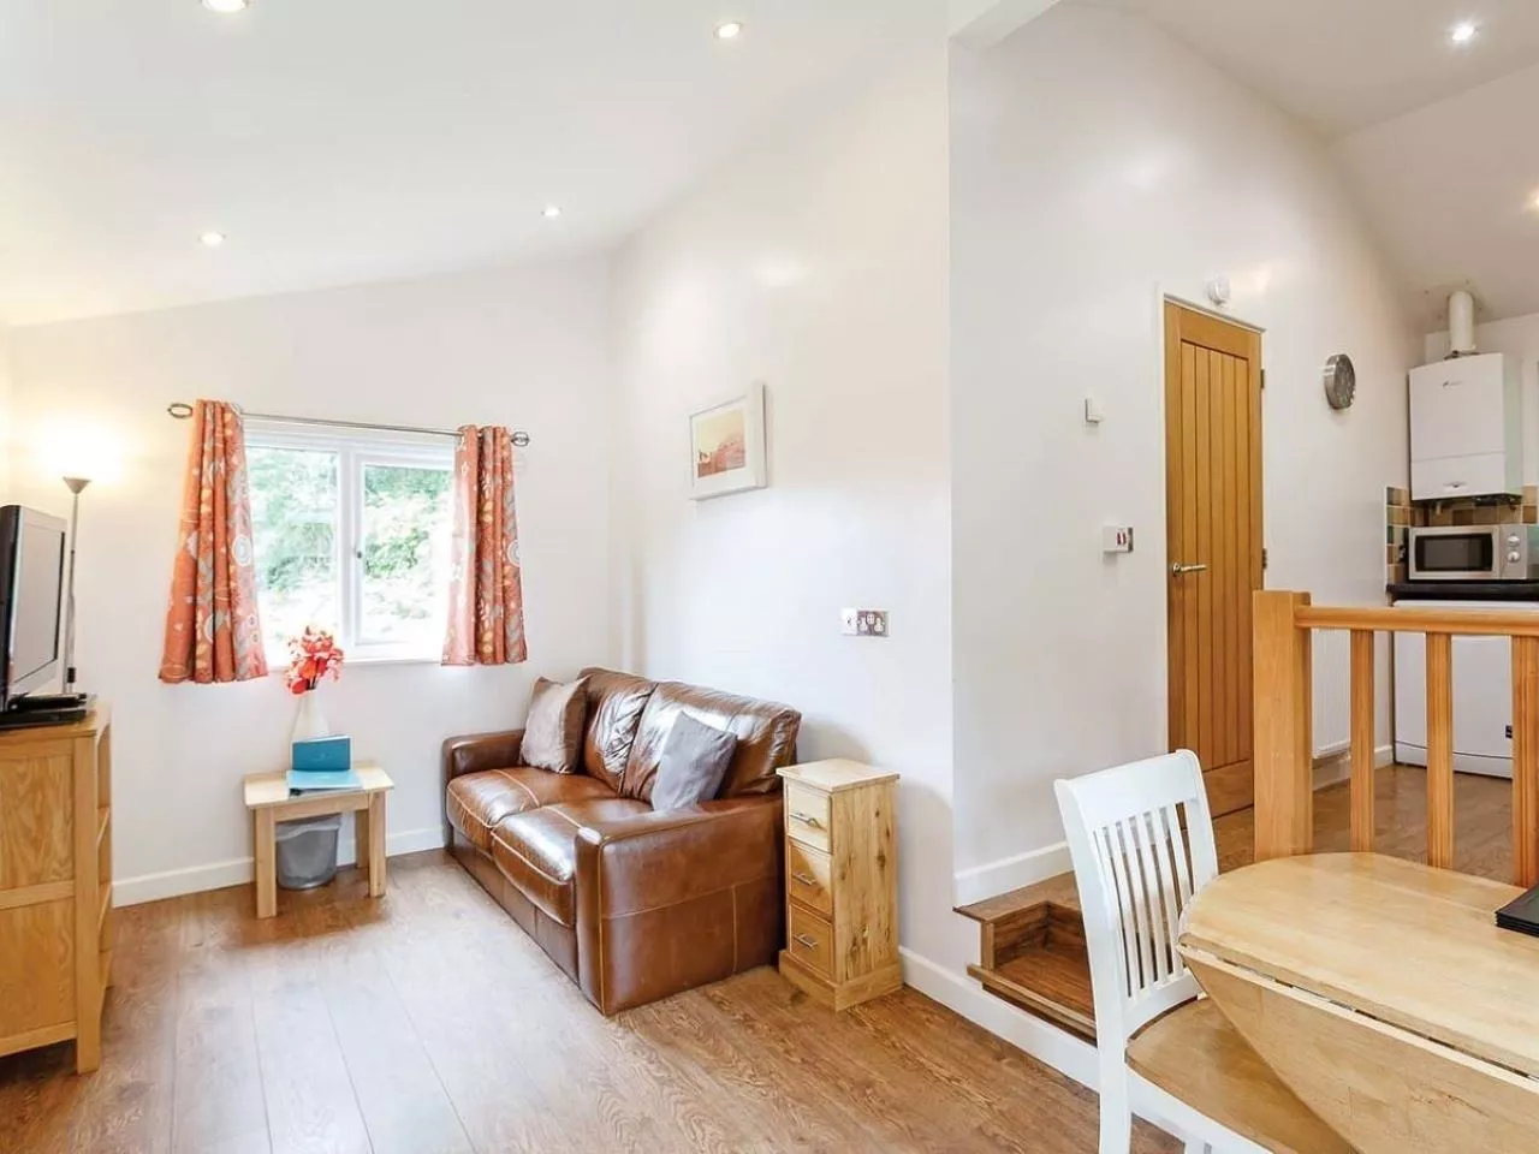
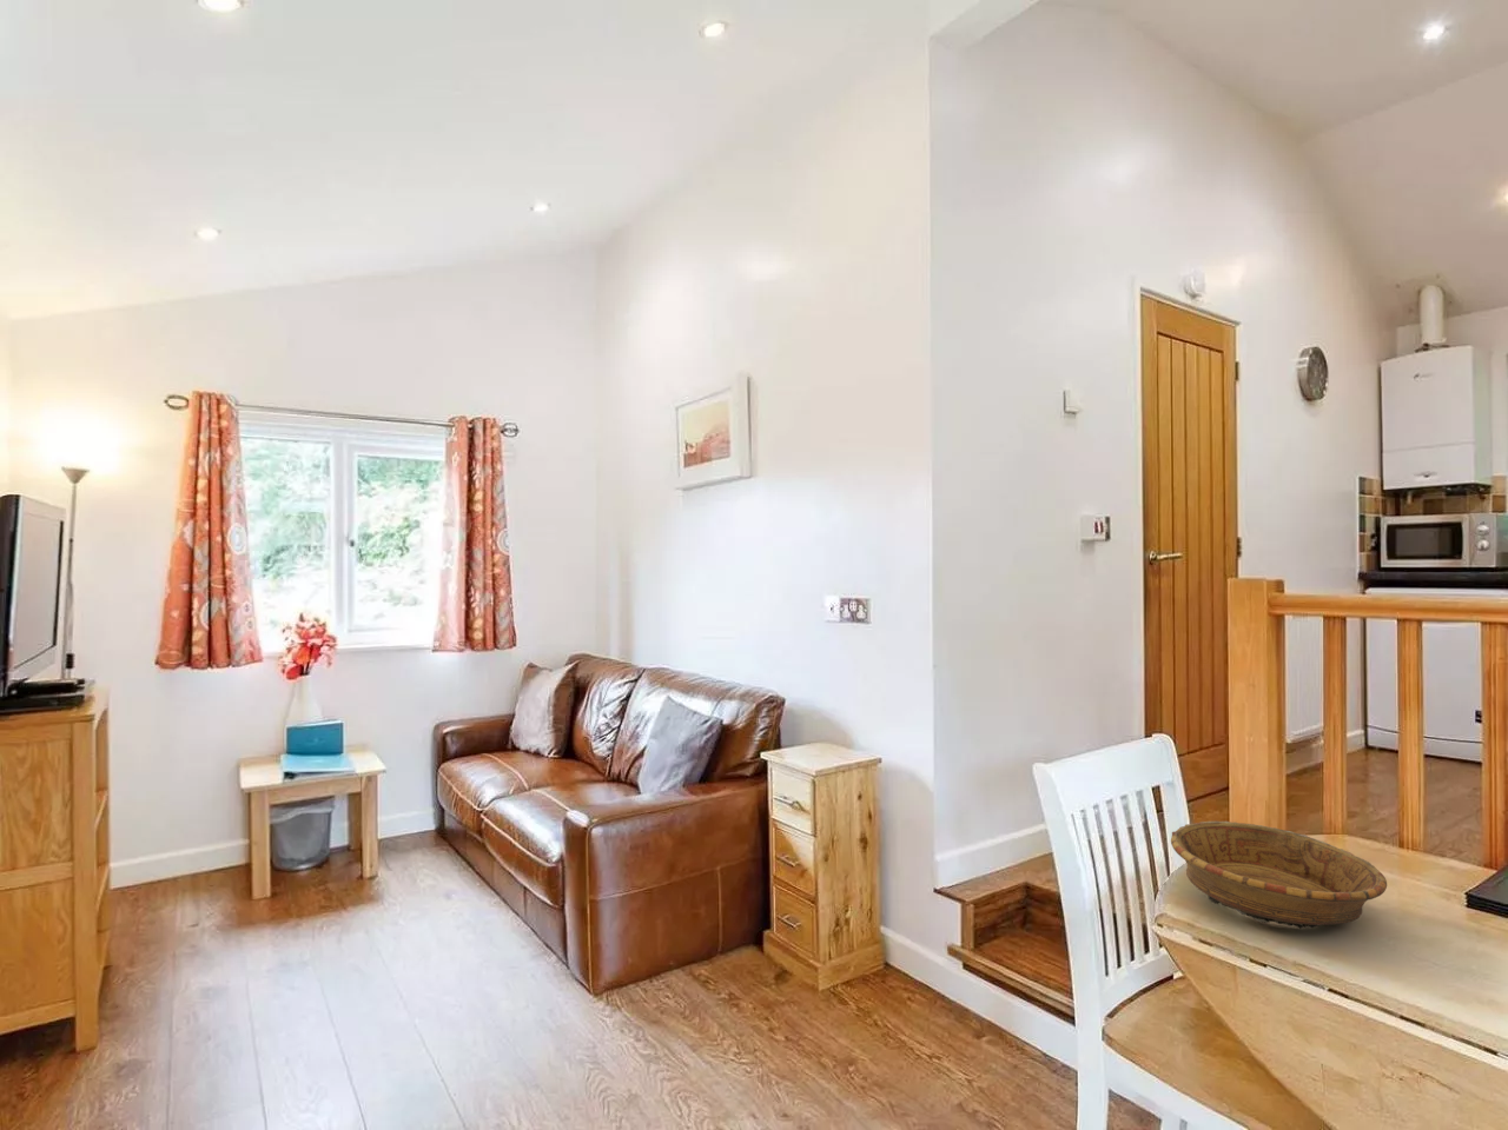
+ decorative bowl [1170,820,1388,928]
